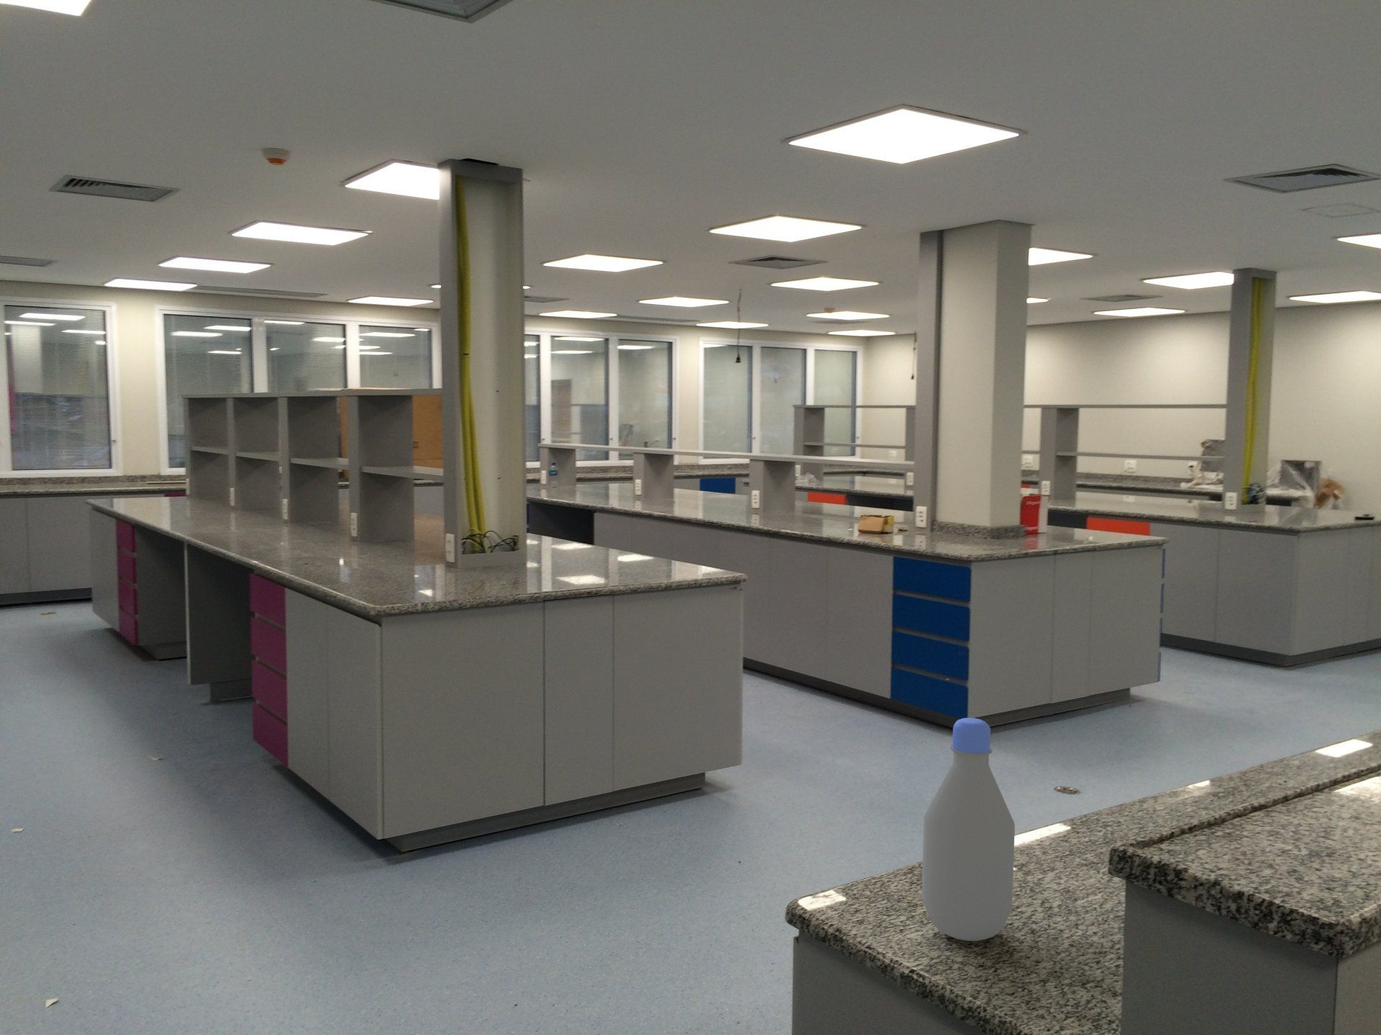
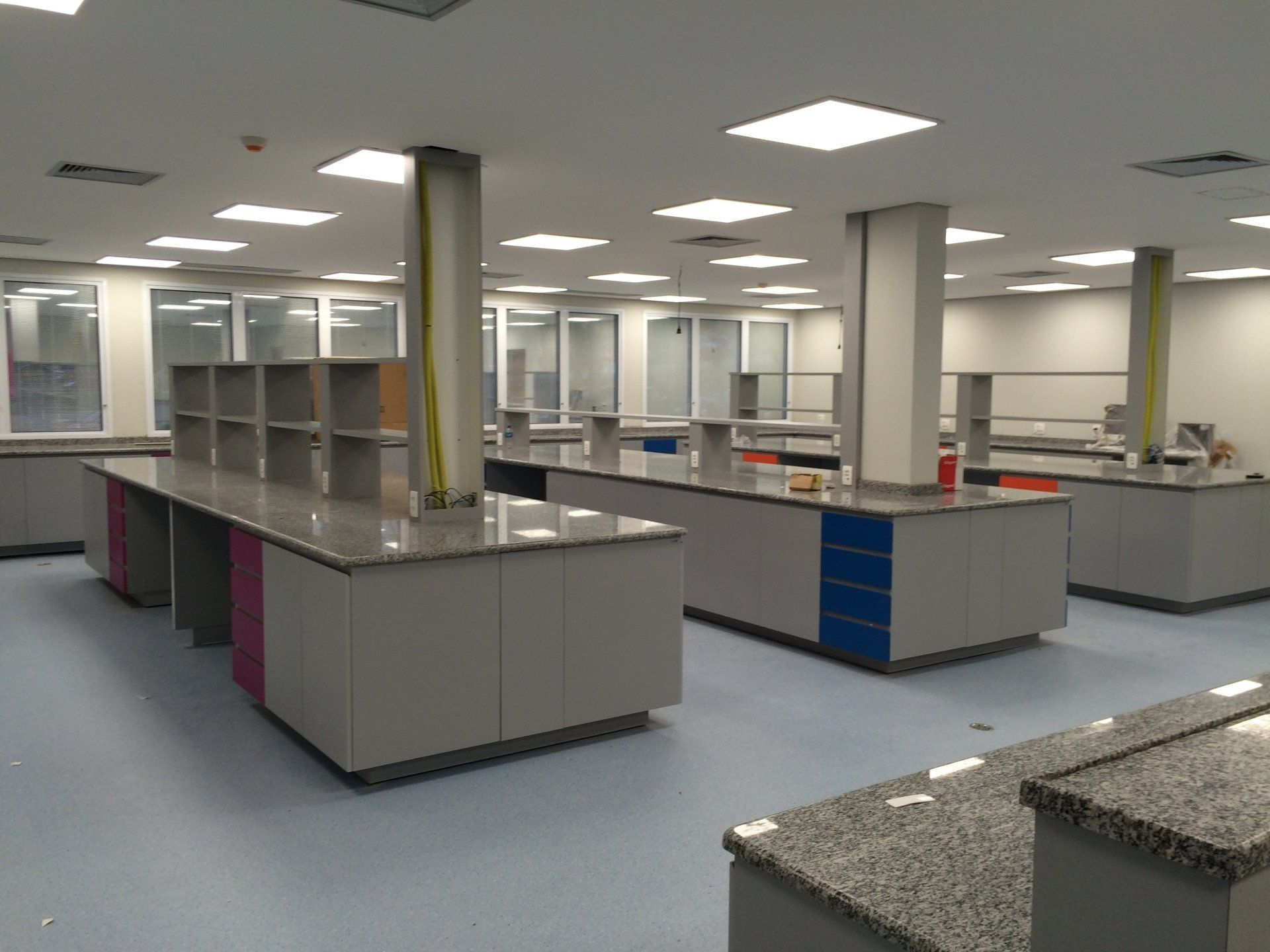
- bottle [921,718,1016,942]
